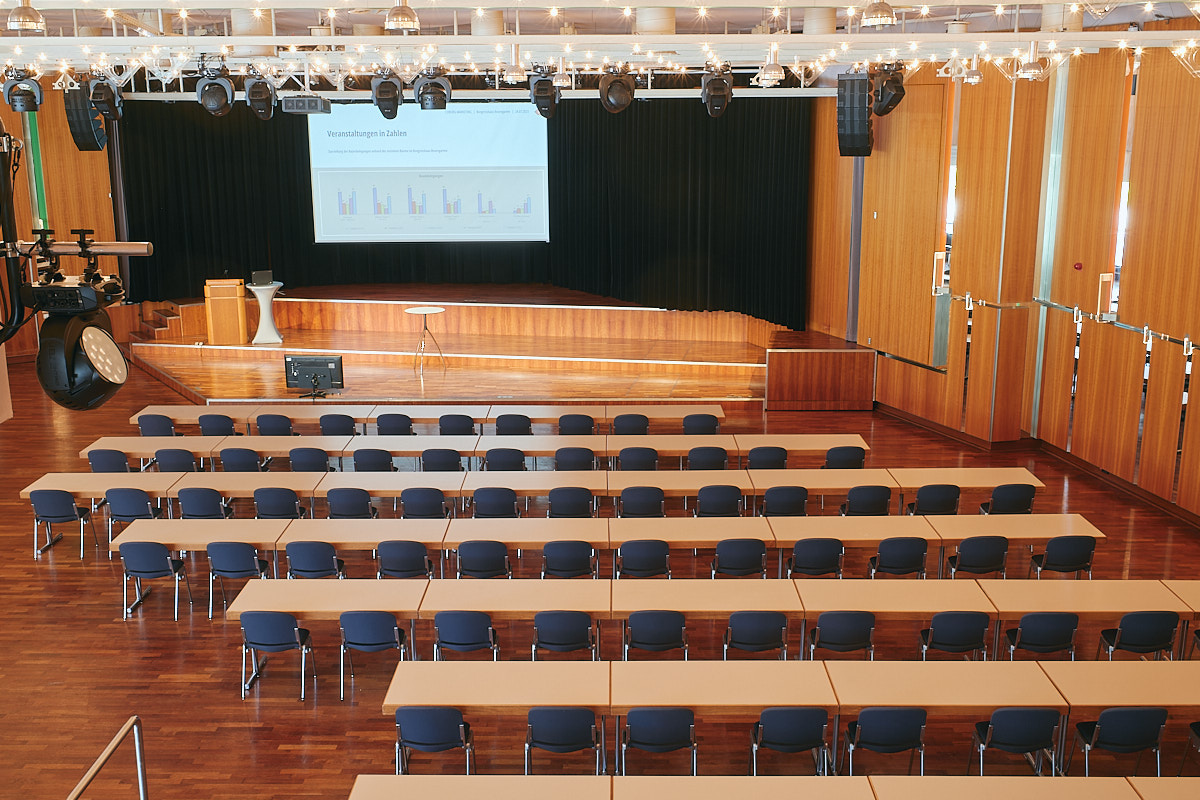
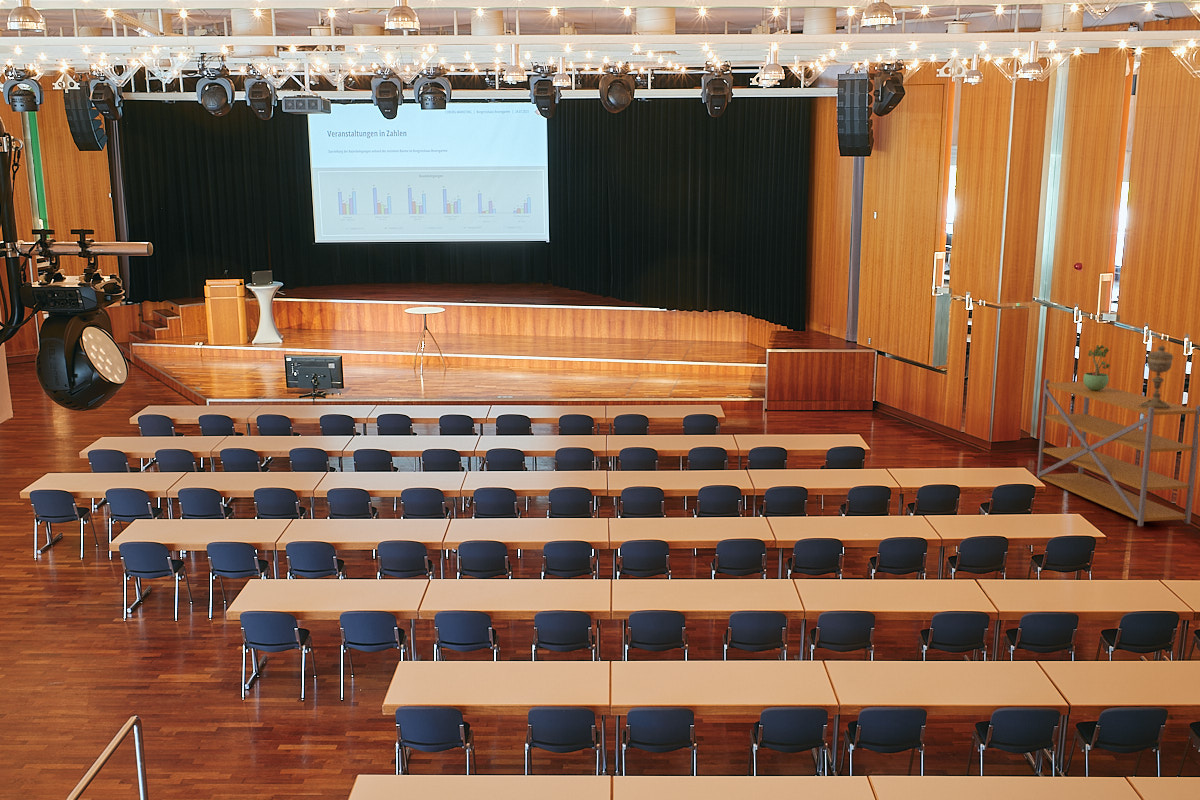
+ shelving unit [1036,378,1200,527]
+ potted plant [1082,344,1112,391]
+ decorative urn [1140,343,1175,409]
